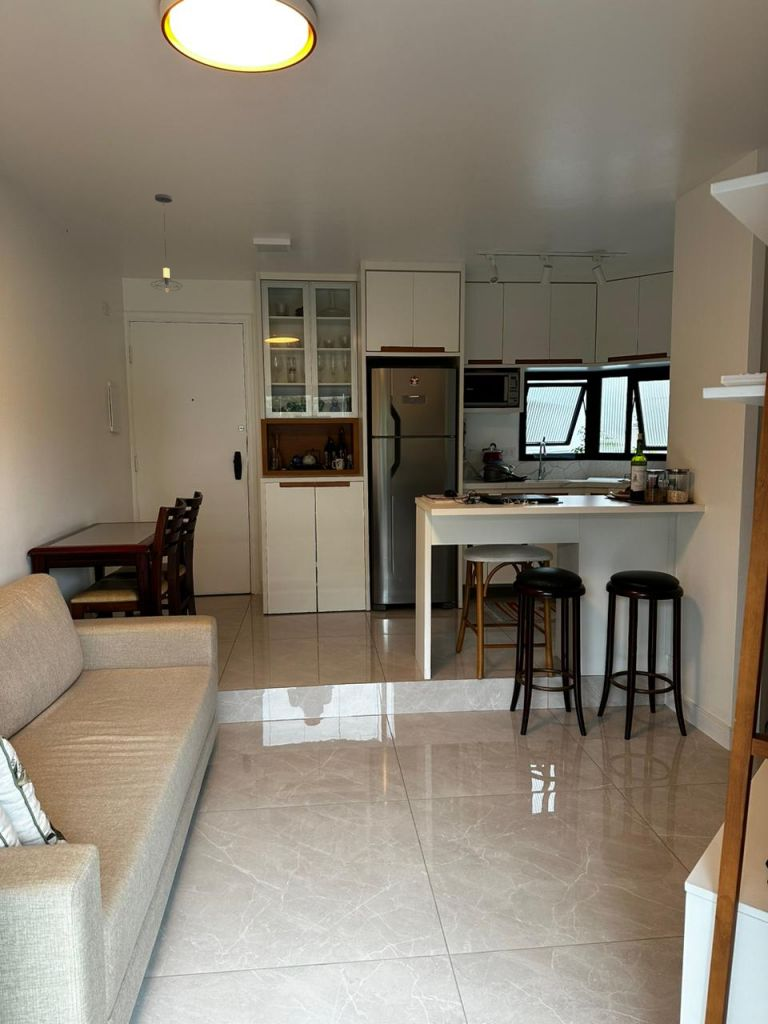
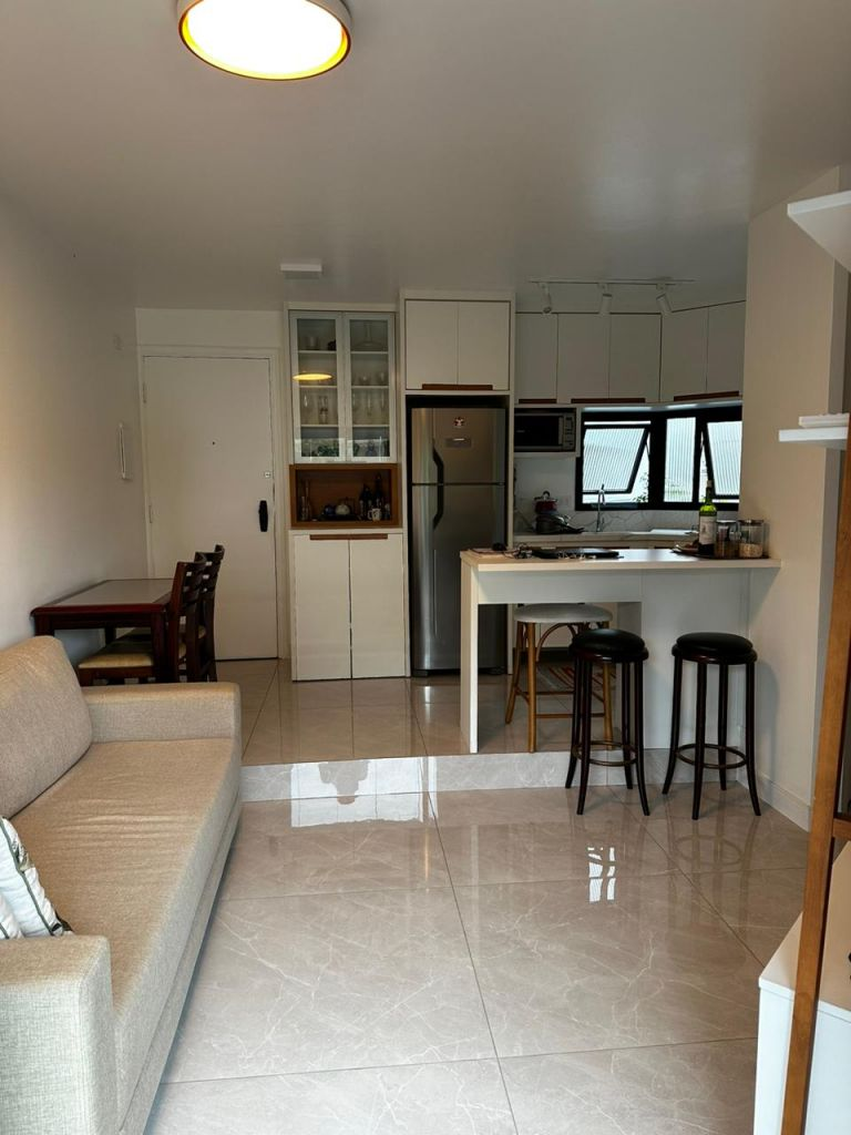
- pendant light [150,193,183,292]
